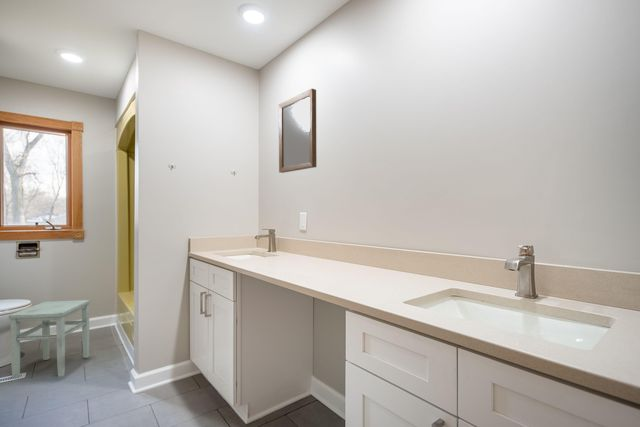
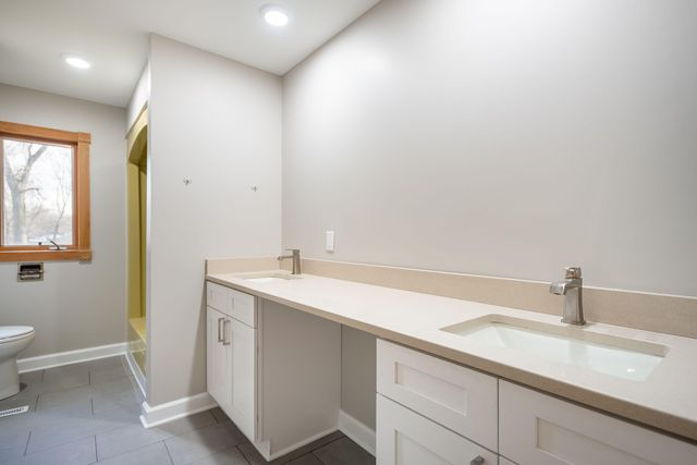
- home mirror [278,88,317,174]
- stool [8,299,91,380]
